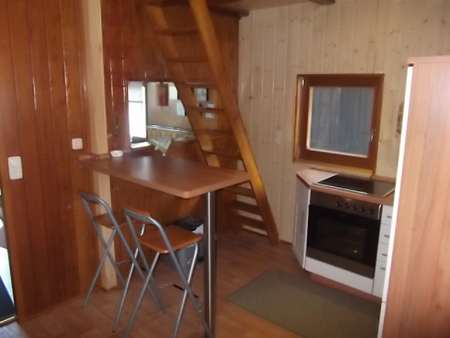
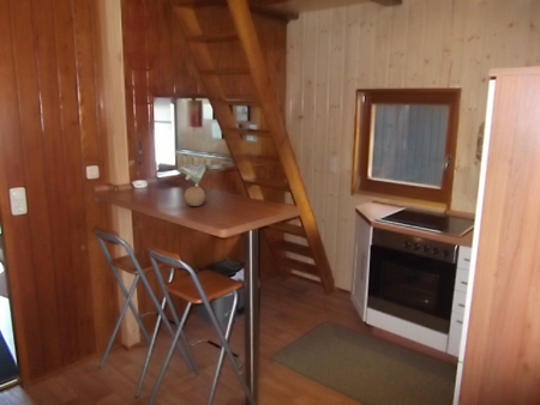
+ fruit [182,186,206,207]
